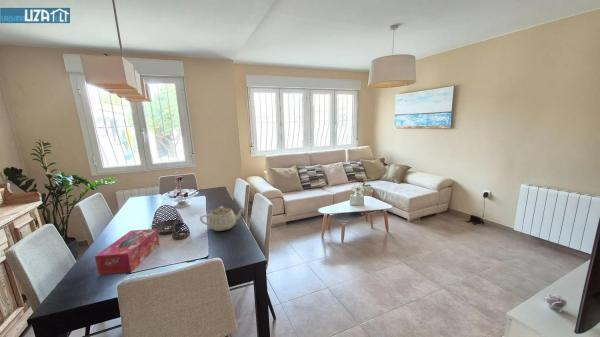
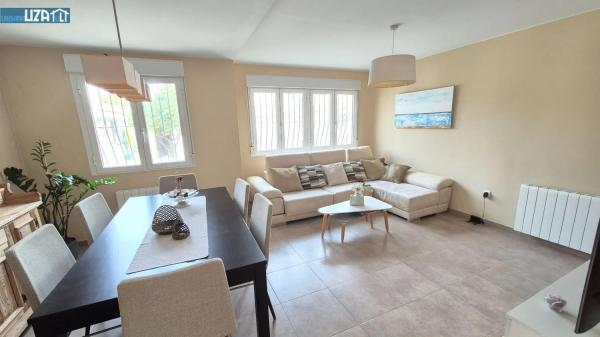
- teapot [199,205,246,232]
- tissue box [94,228,160,276]
